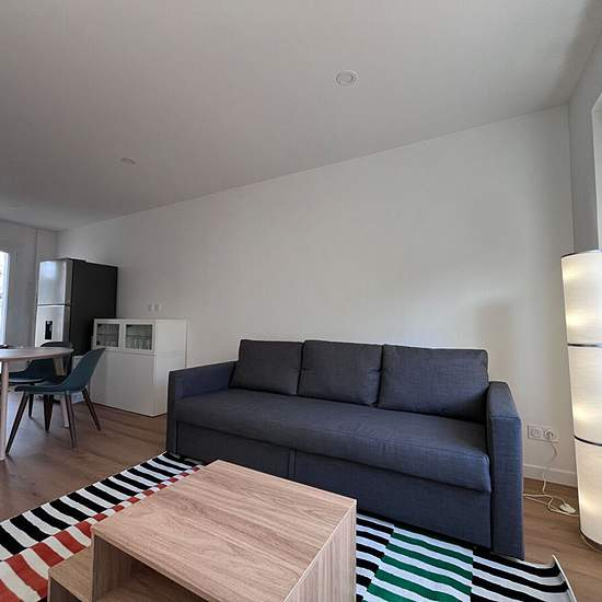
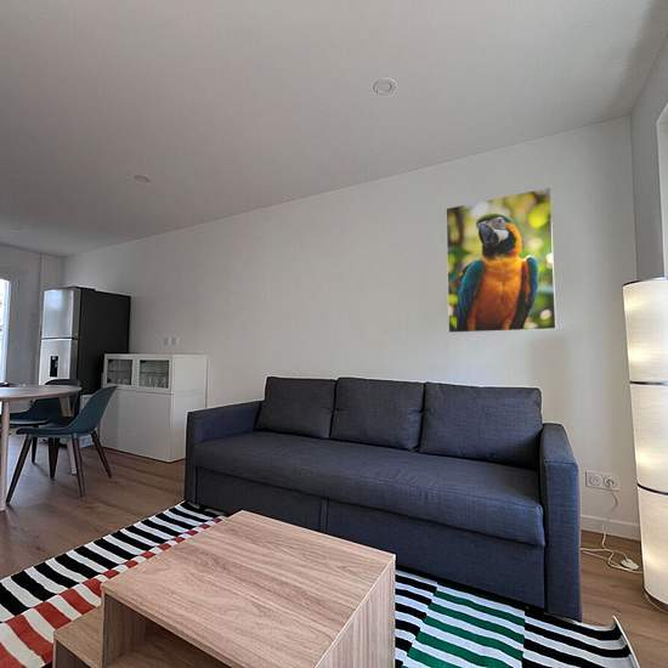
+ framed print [445,186,557,334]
